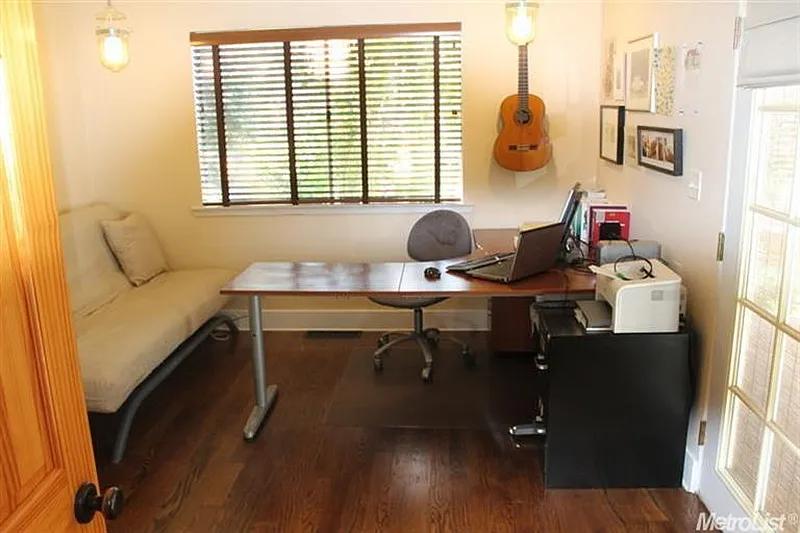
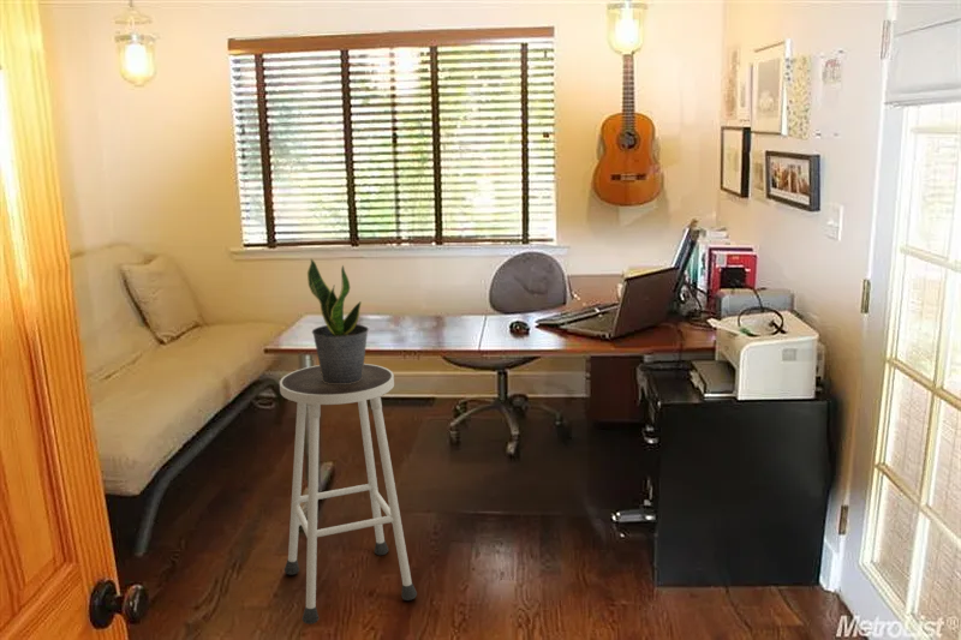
+ stool [279,363,418,626]
+ potted plant [306,257,370,384]
